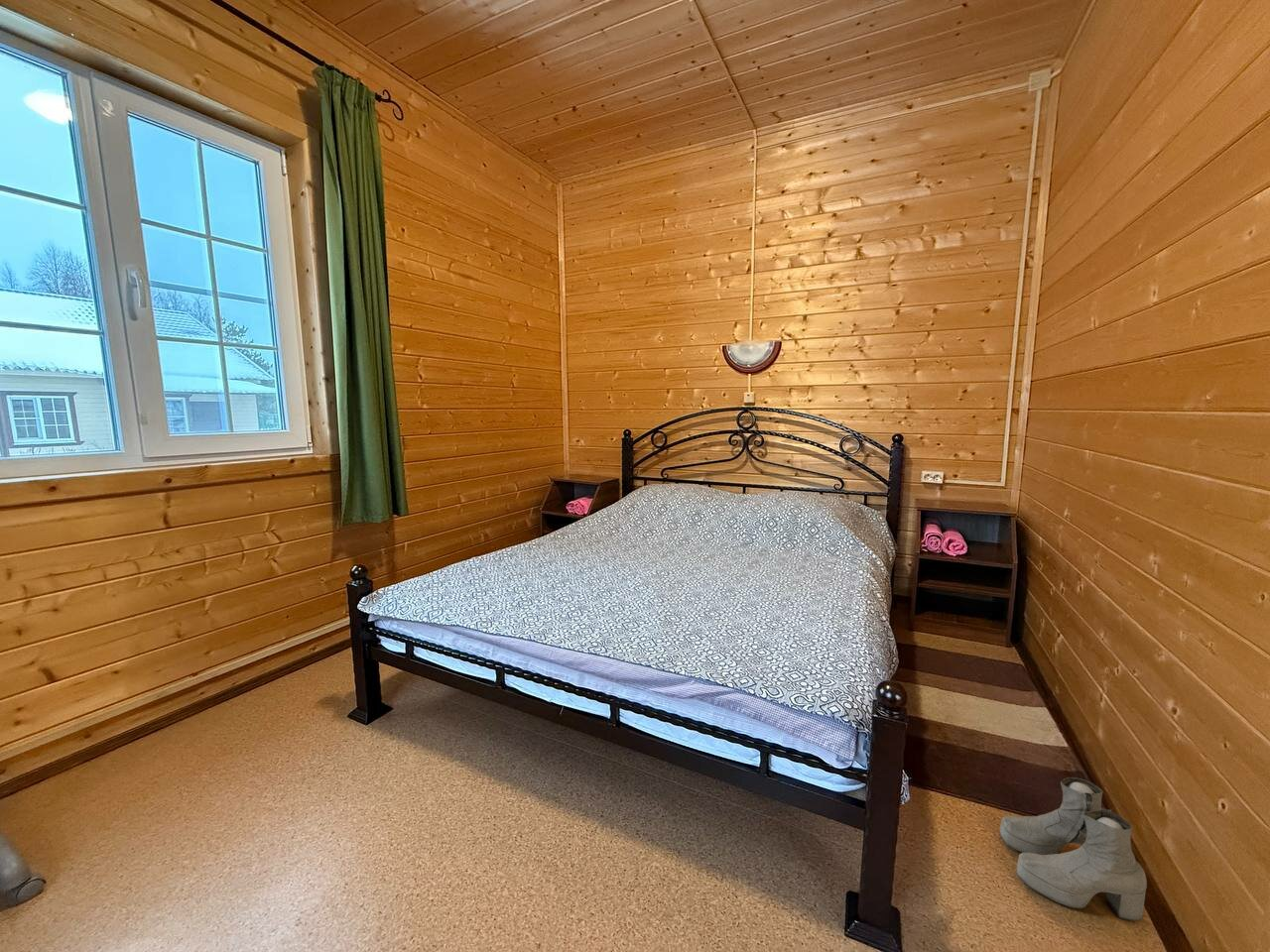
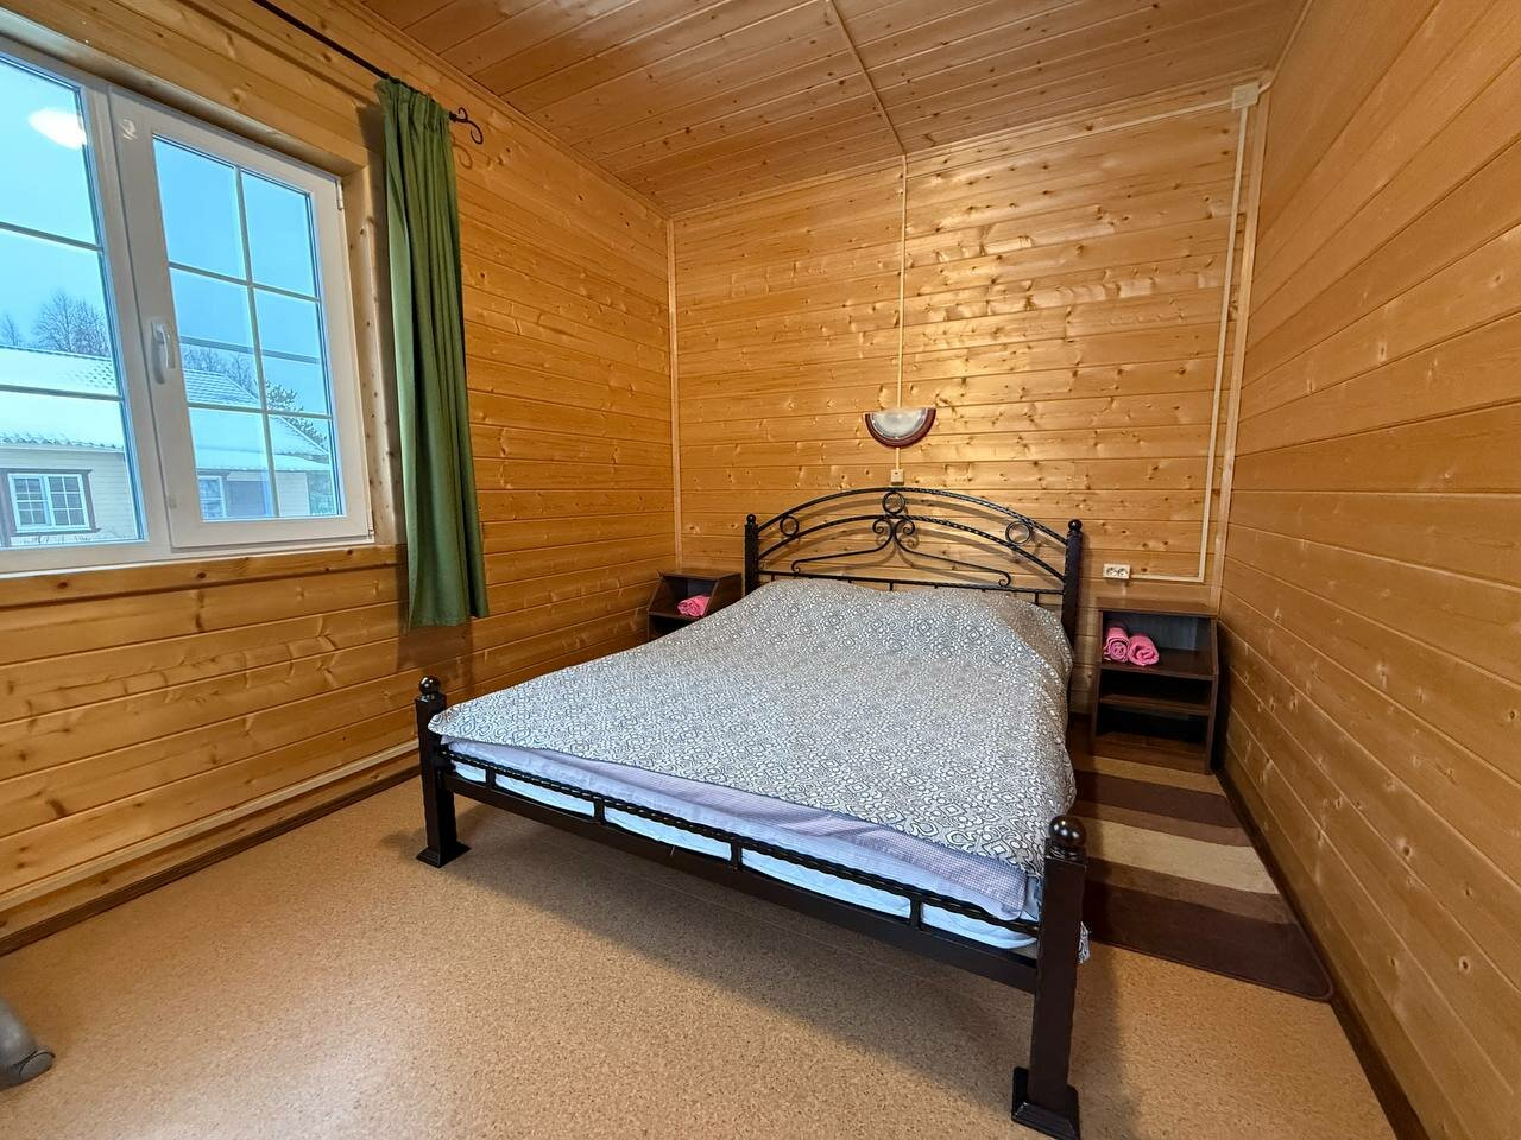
- boots [998,776,1148,922]
